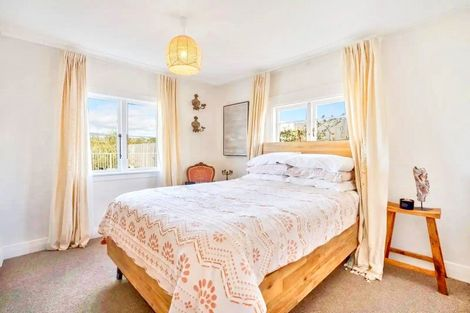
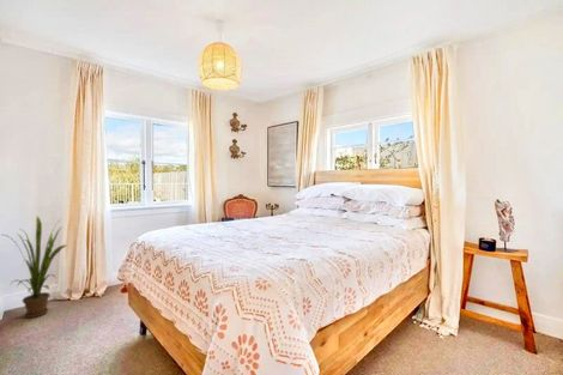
+ house plant [2,216,67,319]
